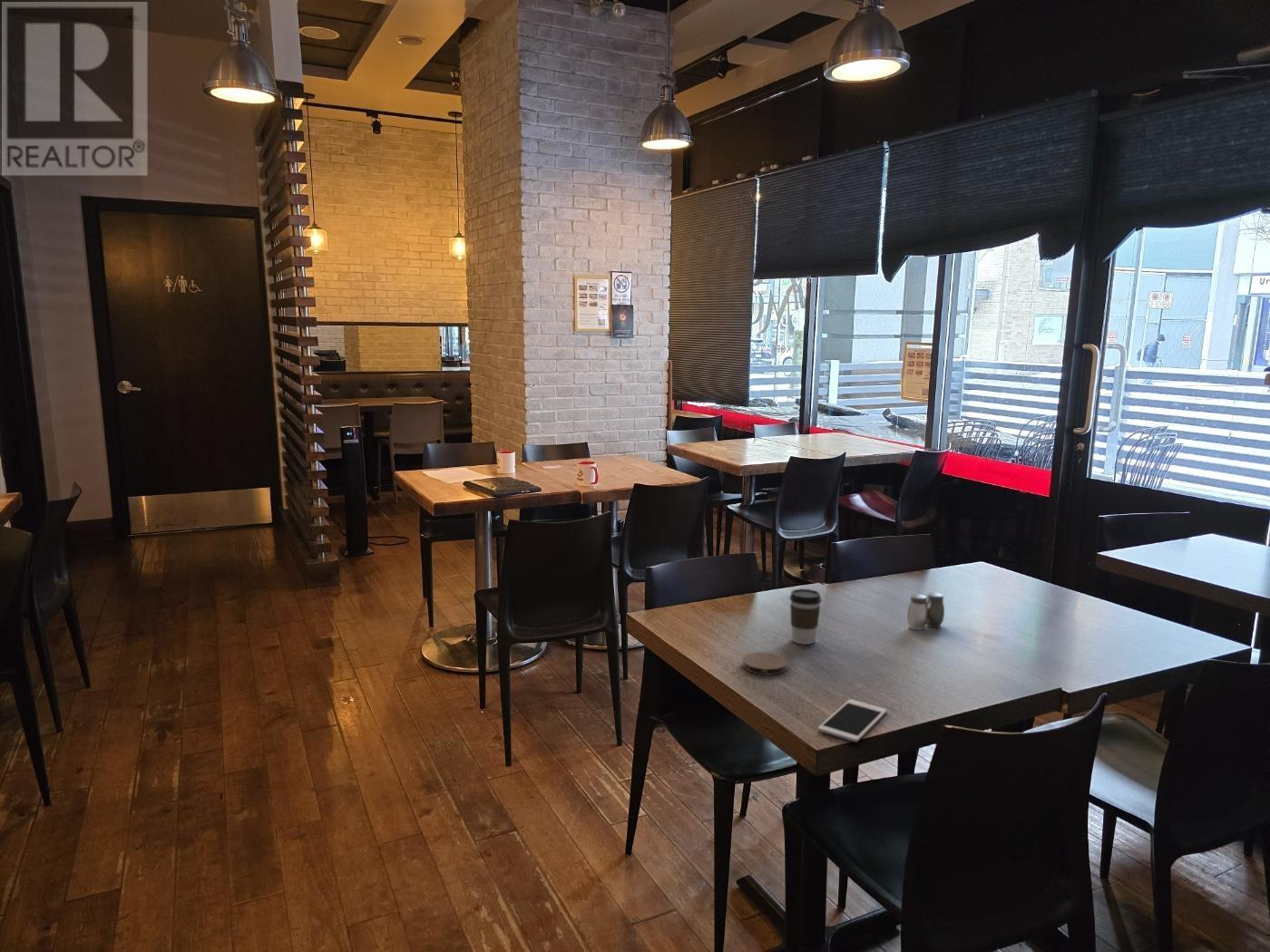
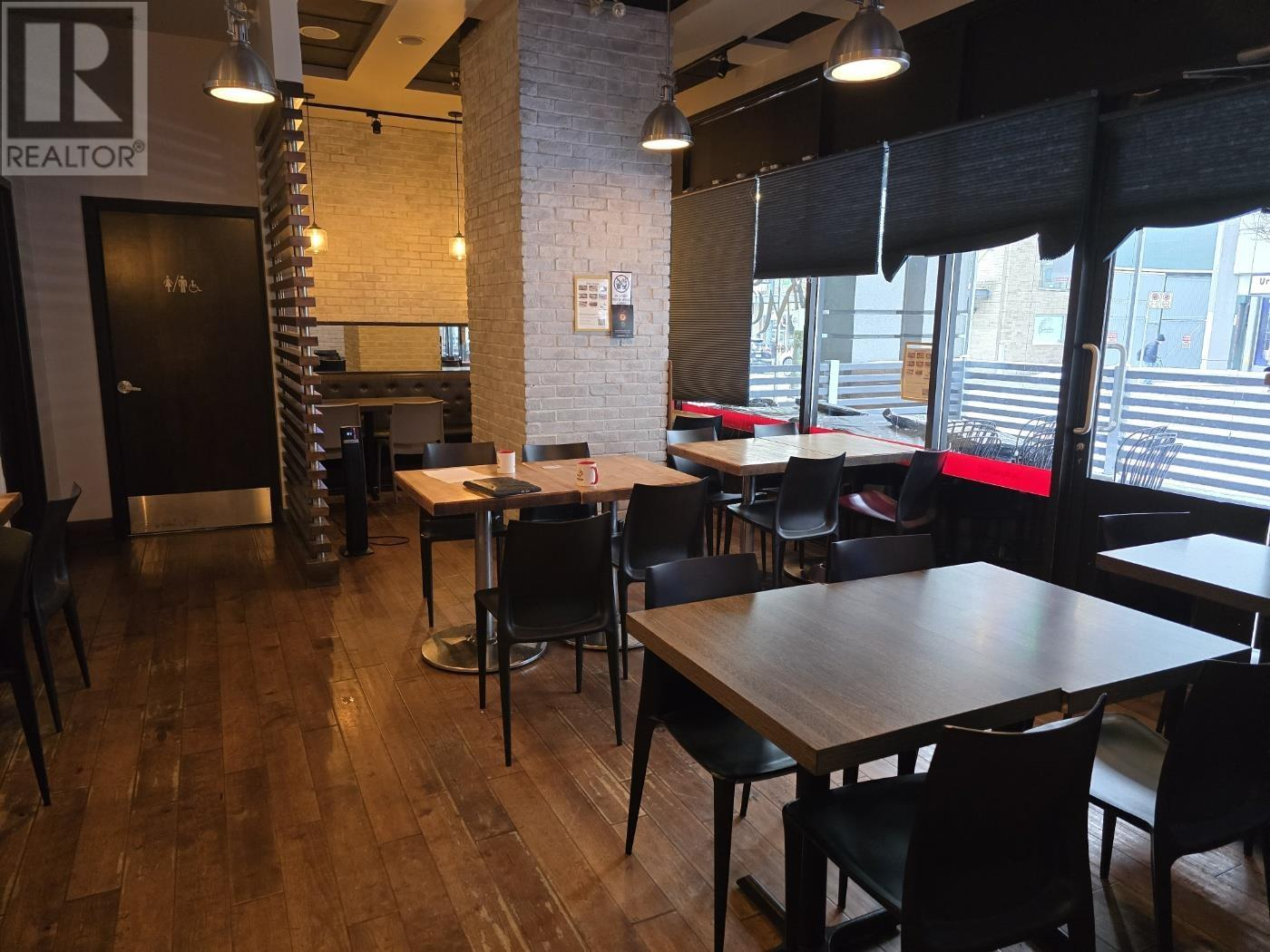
- salt and pepper shaker [906,592,945,631]
- cell phone [817,698,888,743]
- coffee cup [789,588,822,646]
- coaster [741,651,788,675]
